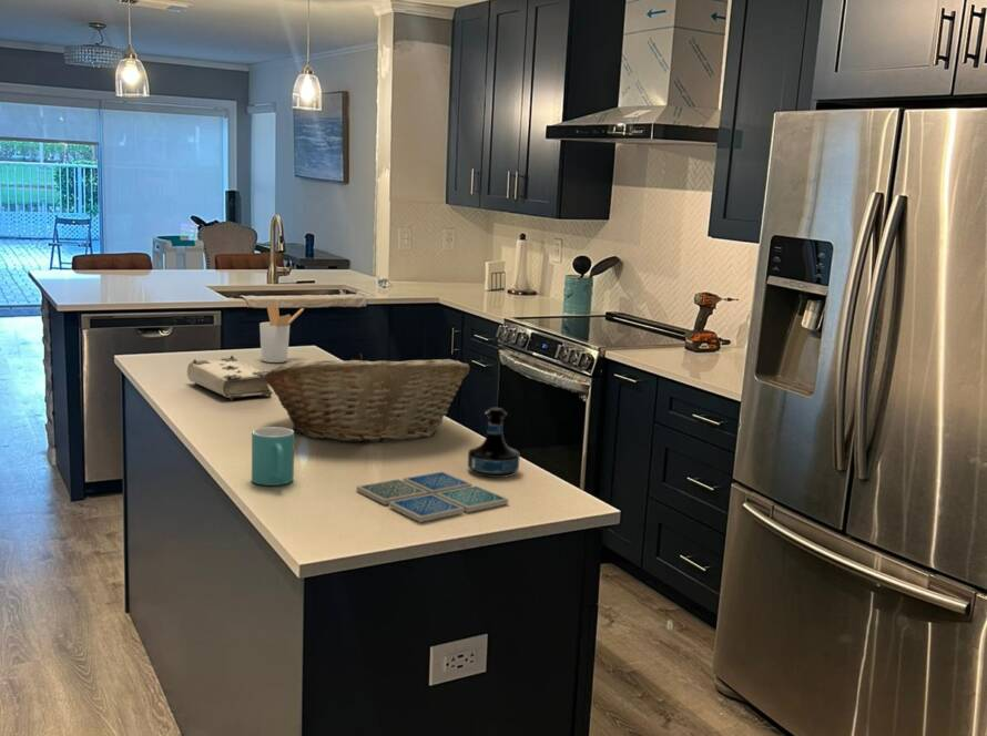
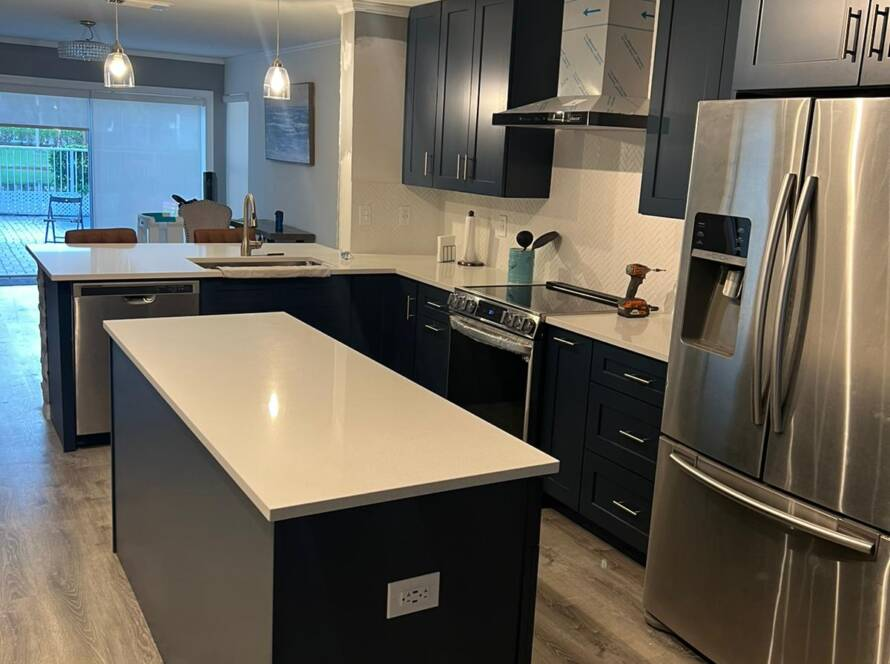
- fruit basket [263,352,470,443]
- utensil holder [258,303,305,364]
- book [186,355,274,401]
- tequila bottle [467,407,521,479]
- drink coaster [355,470,510,523]
- mug [251,426,295,487]
